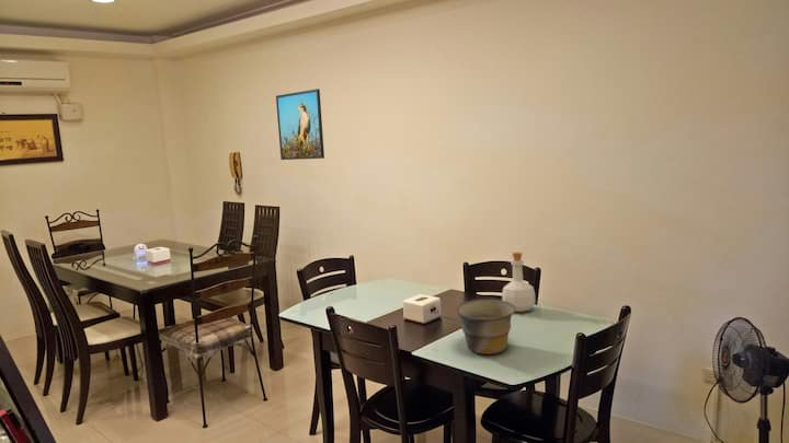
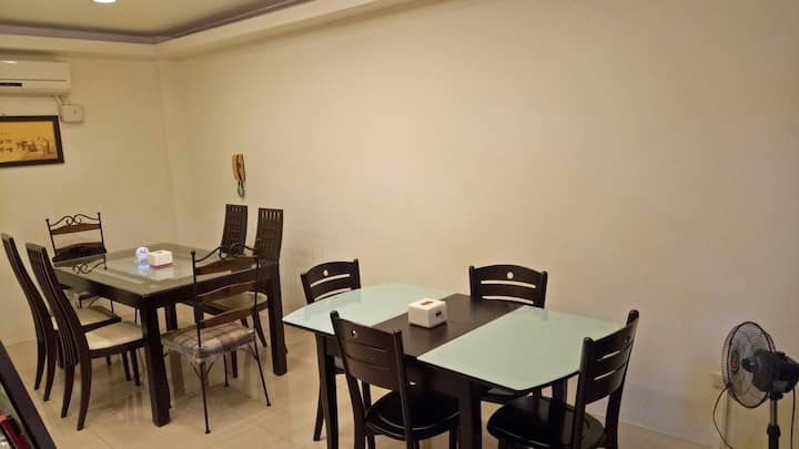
- bottle [501,250,537,313]
- bowl [455,298,516,355]
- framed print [275,88,325,161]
